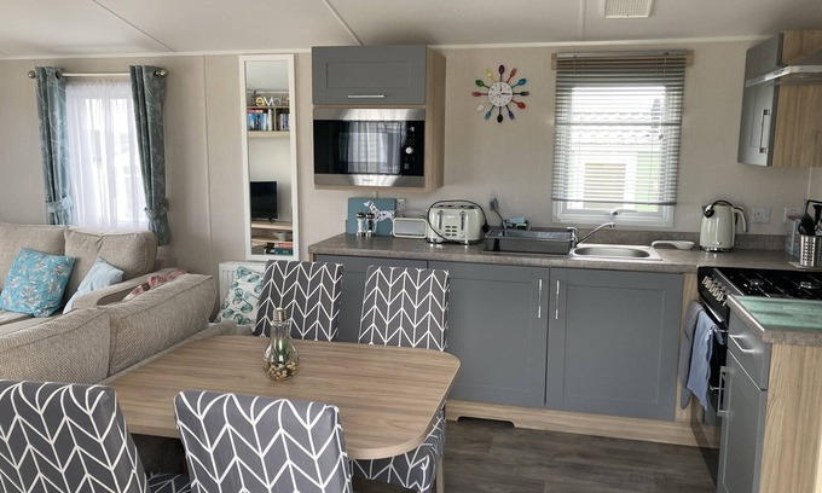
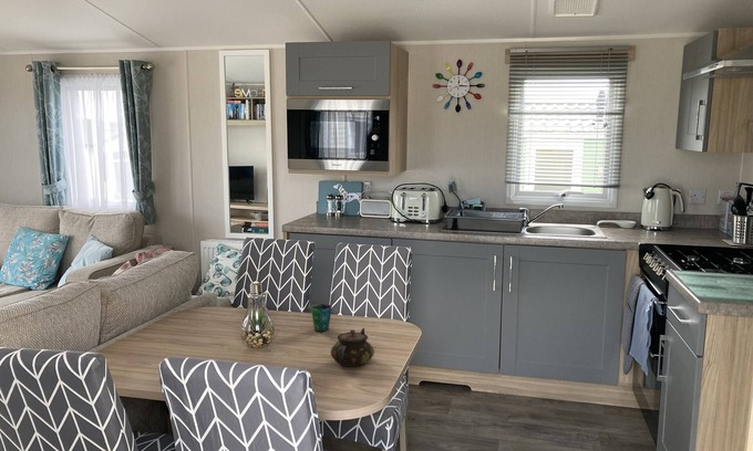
+ teapot [330,327,375,367]
+ cup [310,303,333,332]
